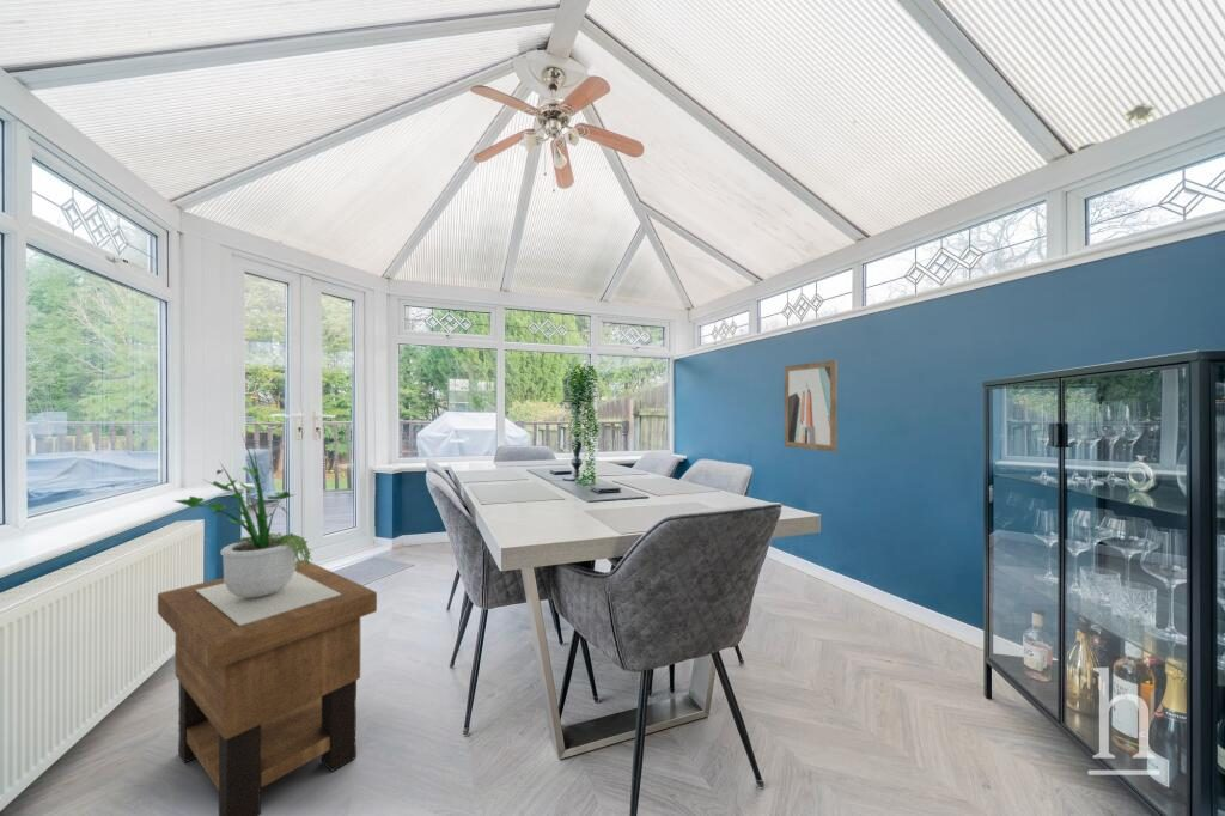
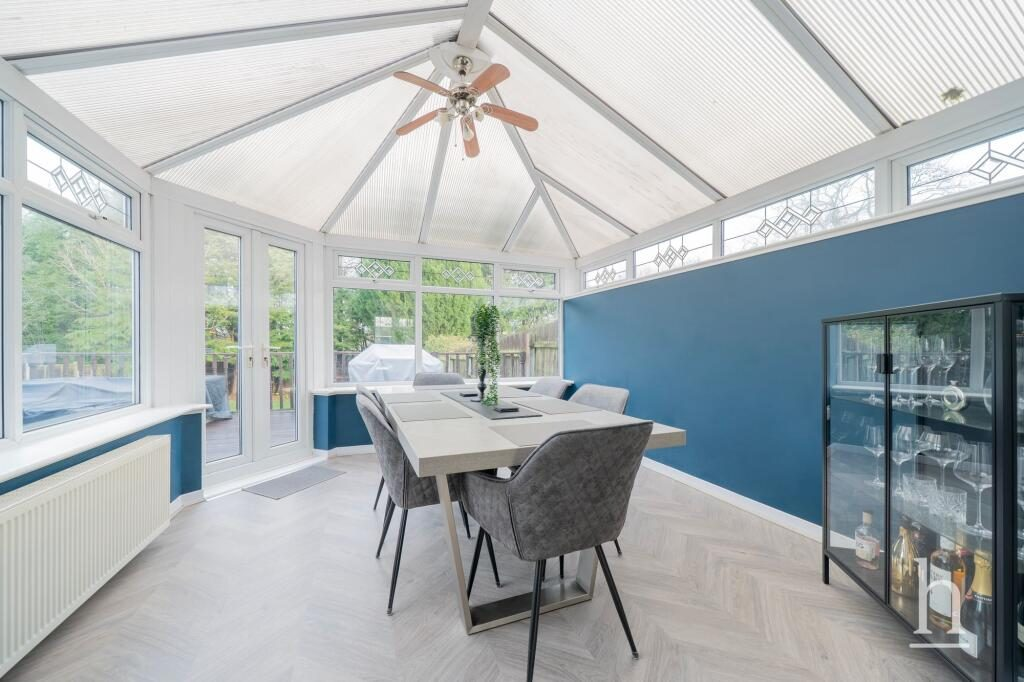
- side table [157,559,378,816]
- wall art [784,359,839,453]
- potted plant [173,433,313,598]
